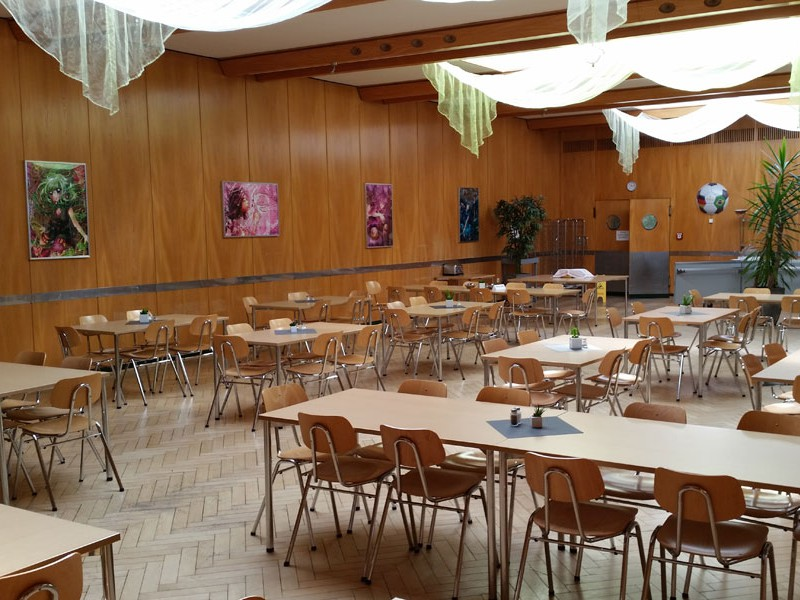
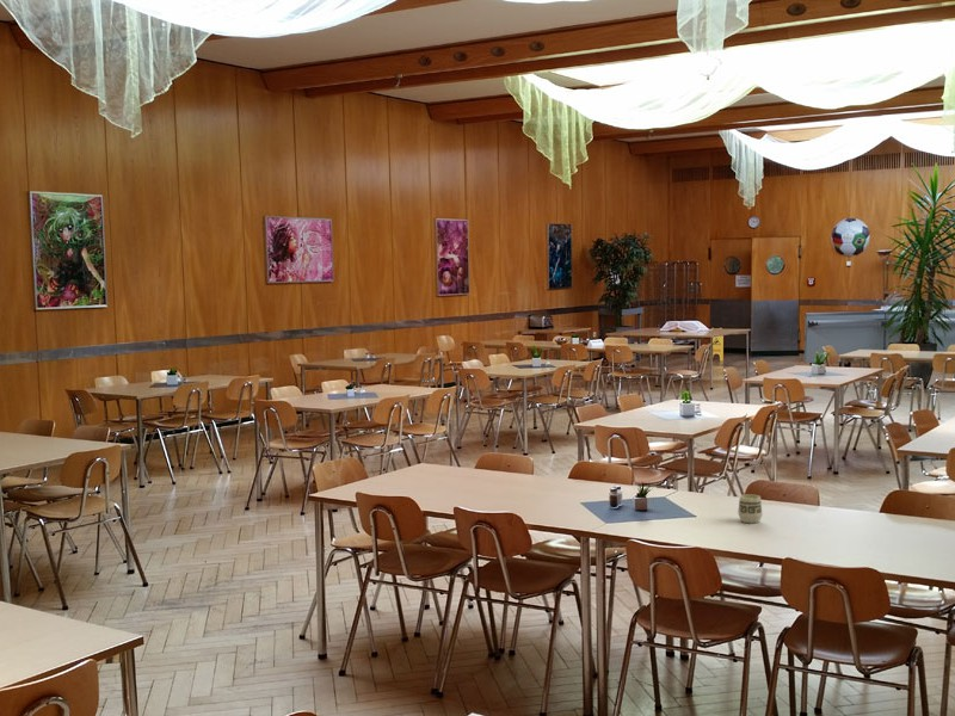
+ cup [737,493,764,524]
